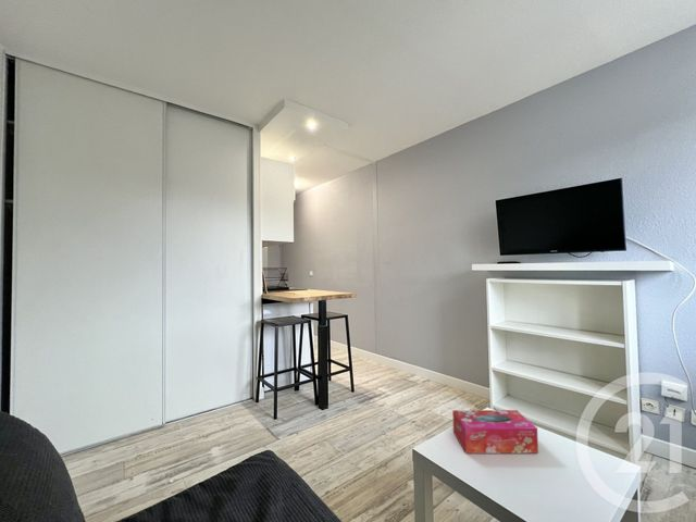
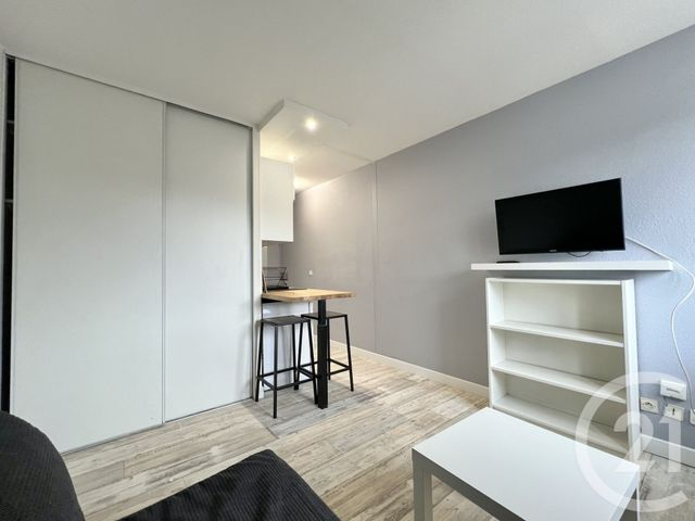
- tissue box [451,409,539,455]
